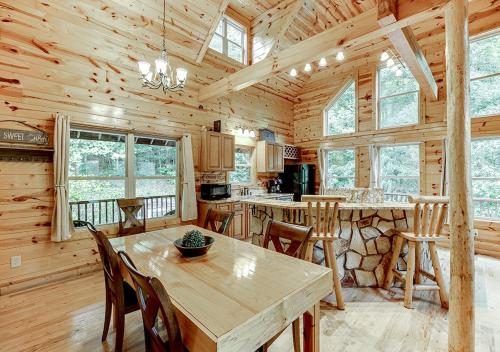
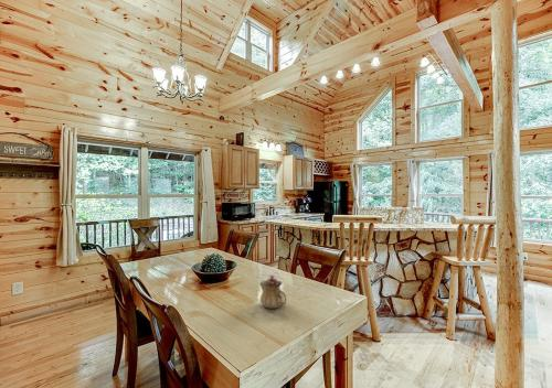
+ teapot [259,274,287,310]
